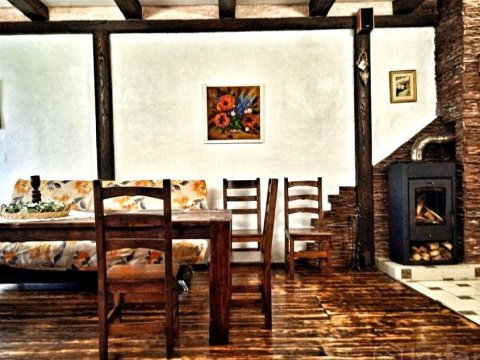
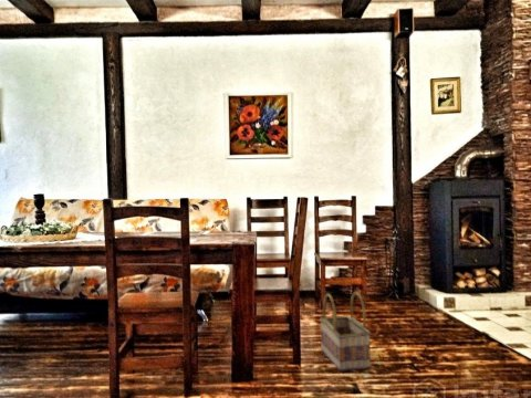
+ basket [319,291,372,373]
